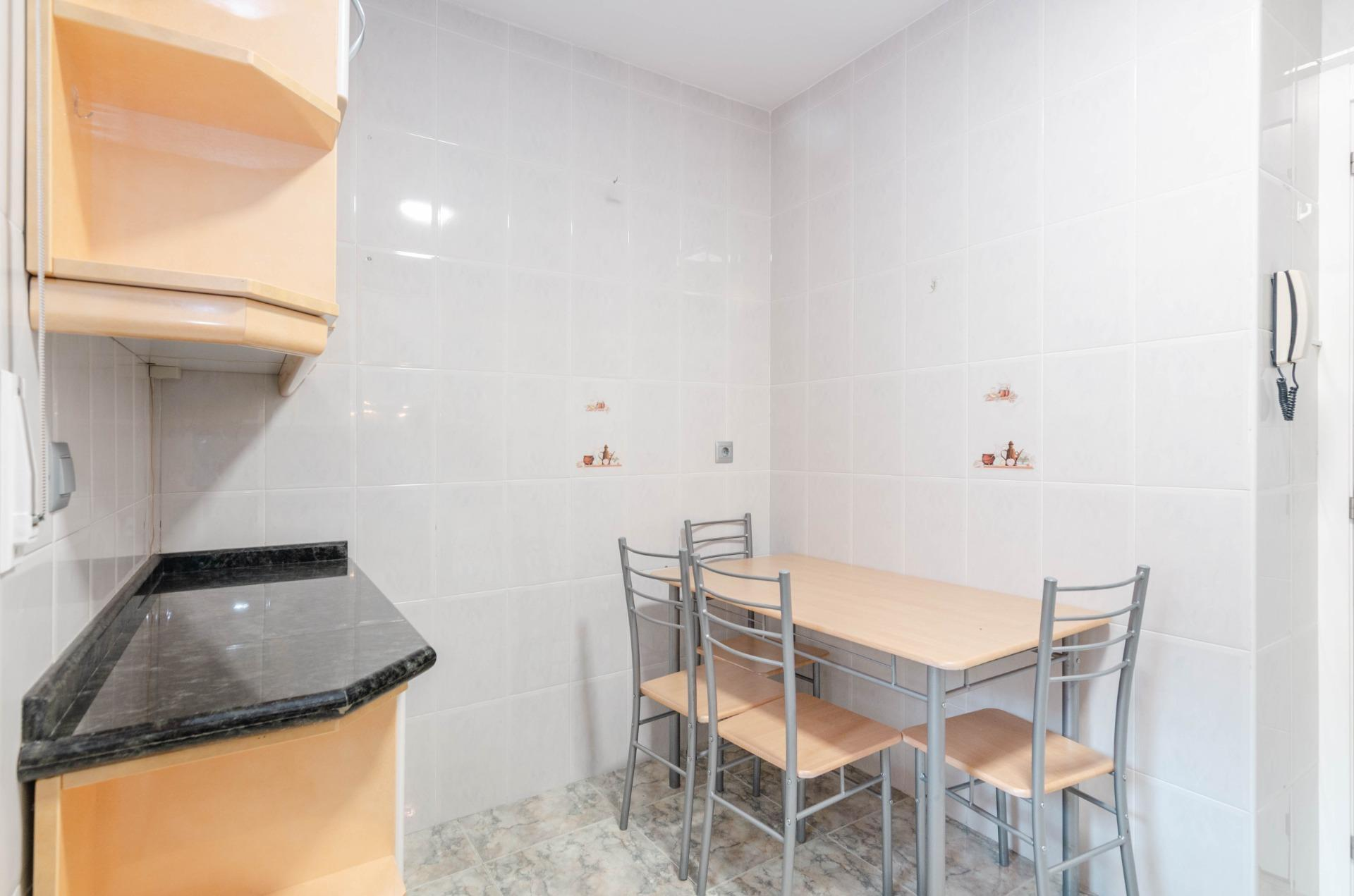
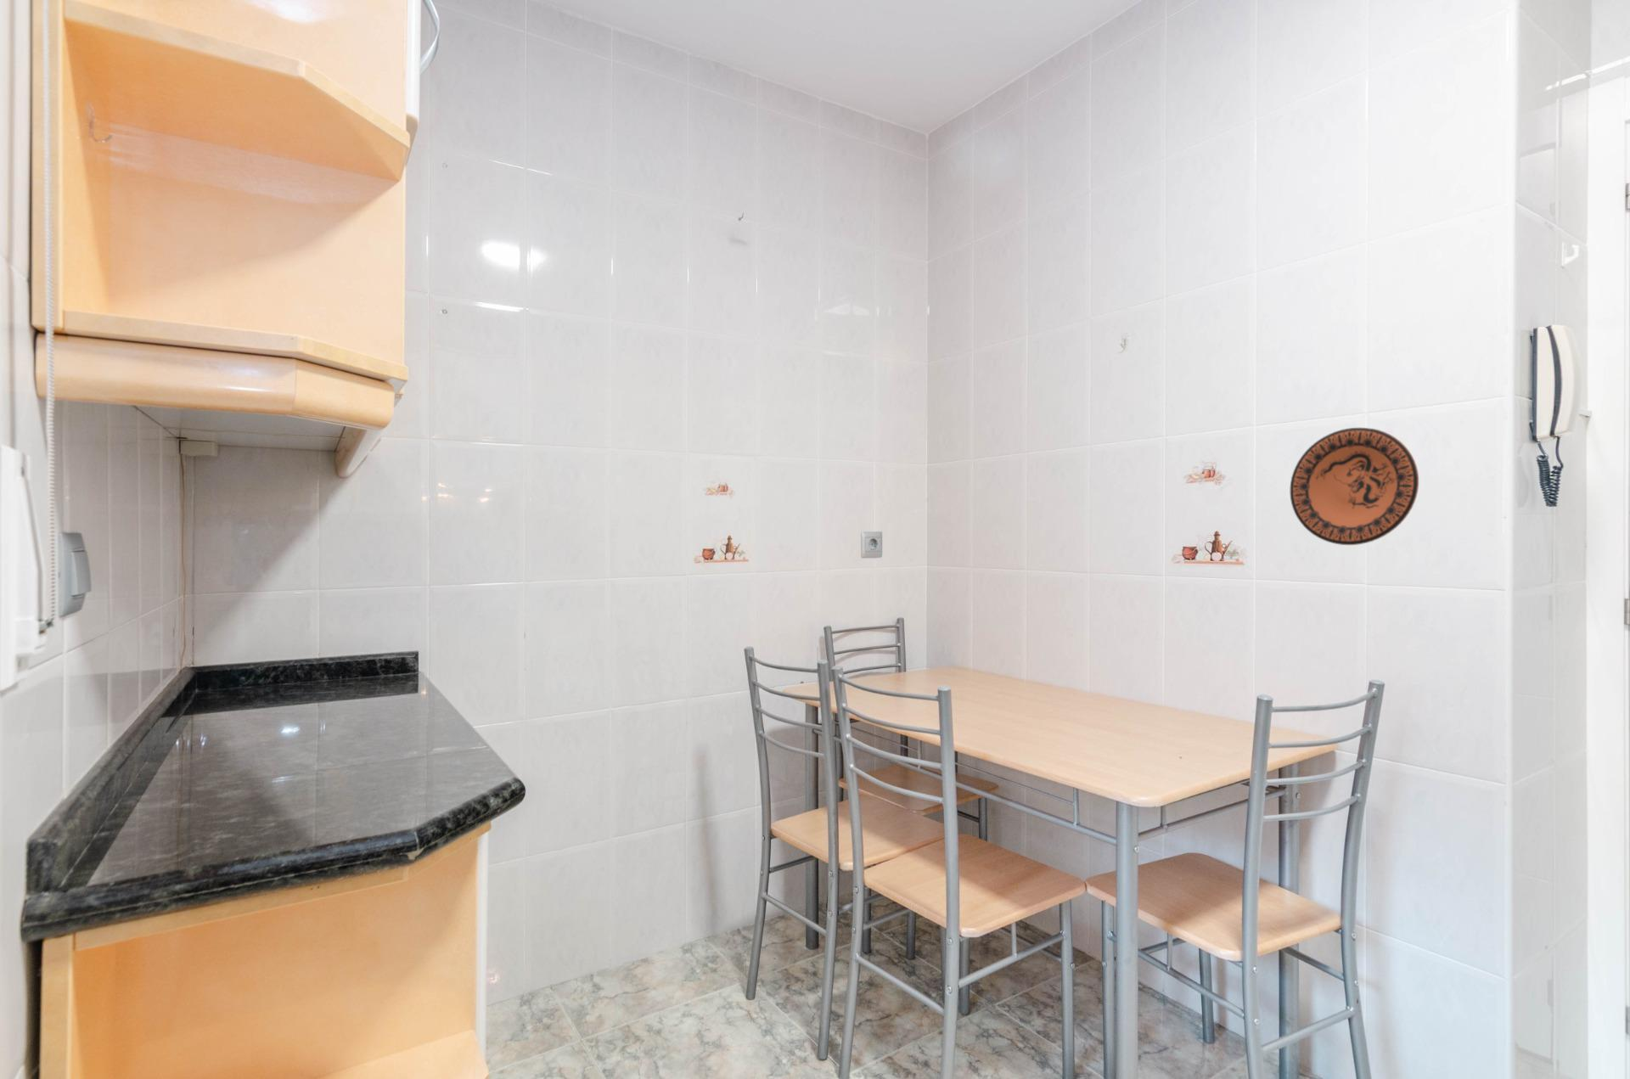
+ decorative plate [1289,428,1419,546]
